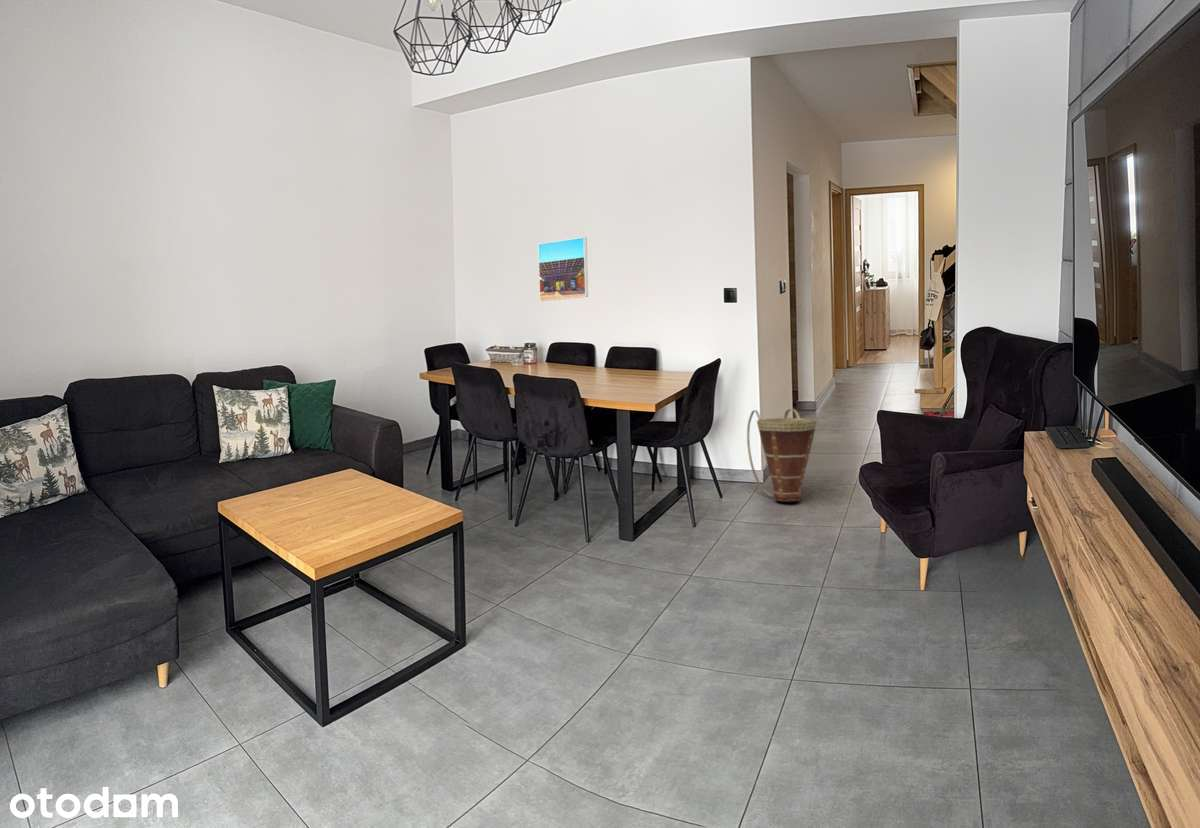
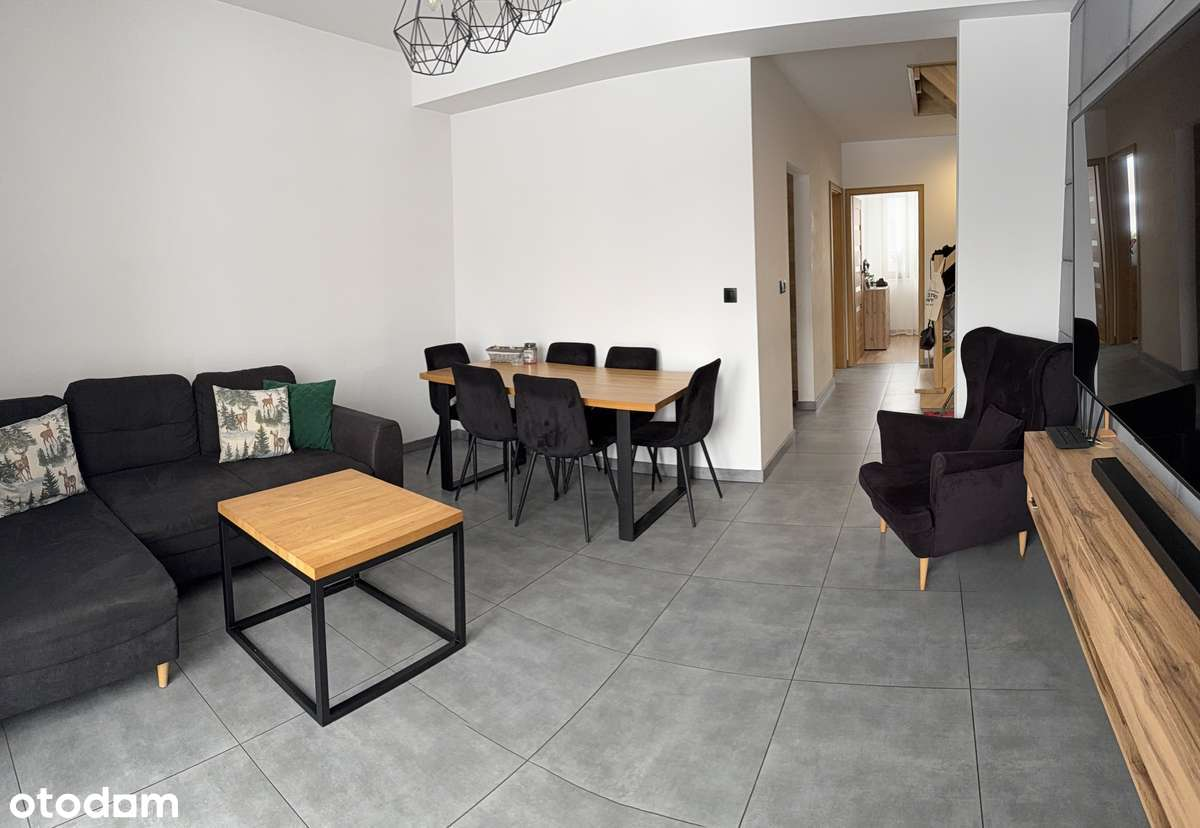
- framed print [537,236,589,302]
- basket [746,408,818,503]
